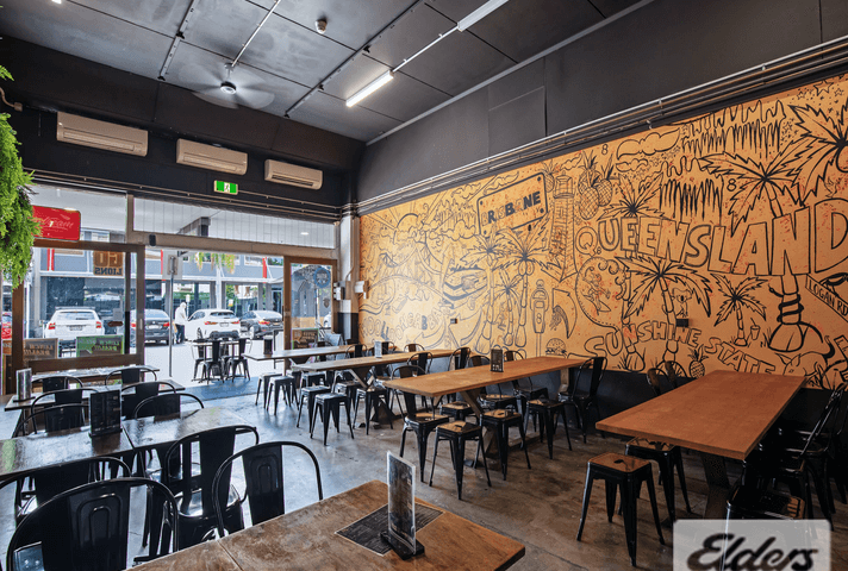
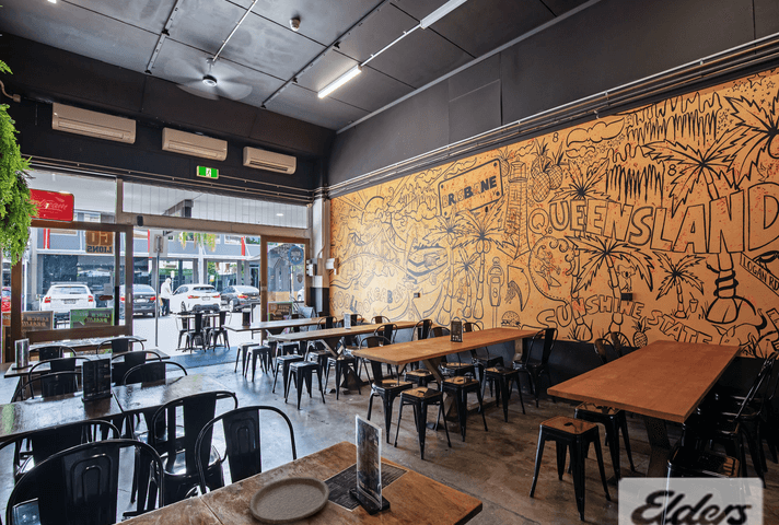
+ plate [248,476,330,525]
